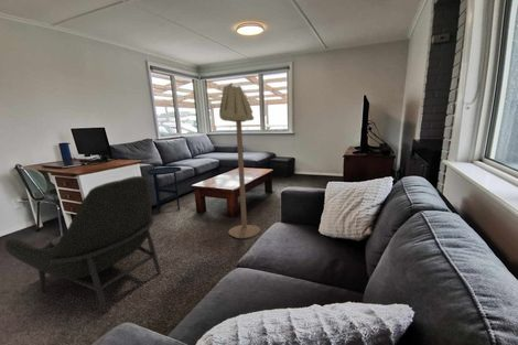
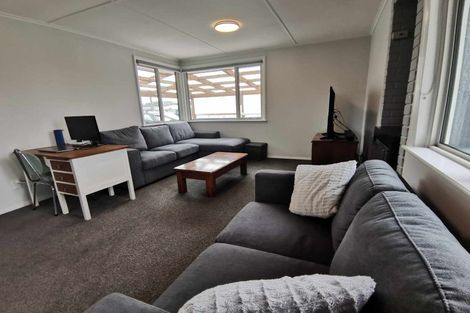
- armchair [4,175,162,313]
- side table [145,165,182,215]
- floor lamp [218,82,262,239]
